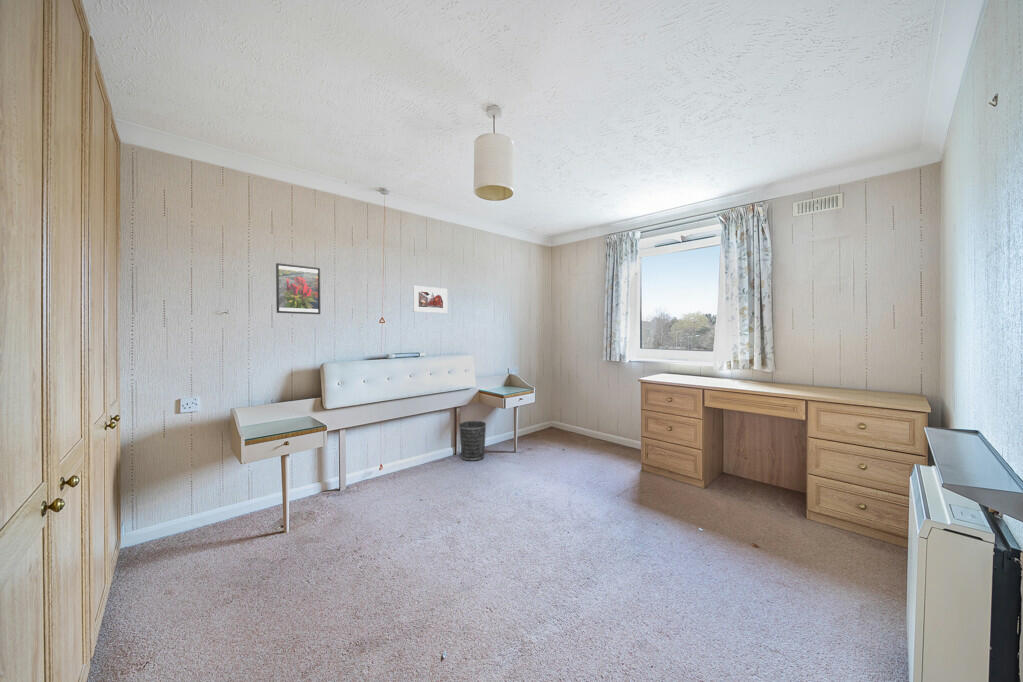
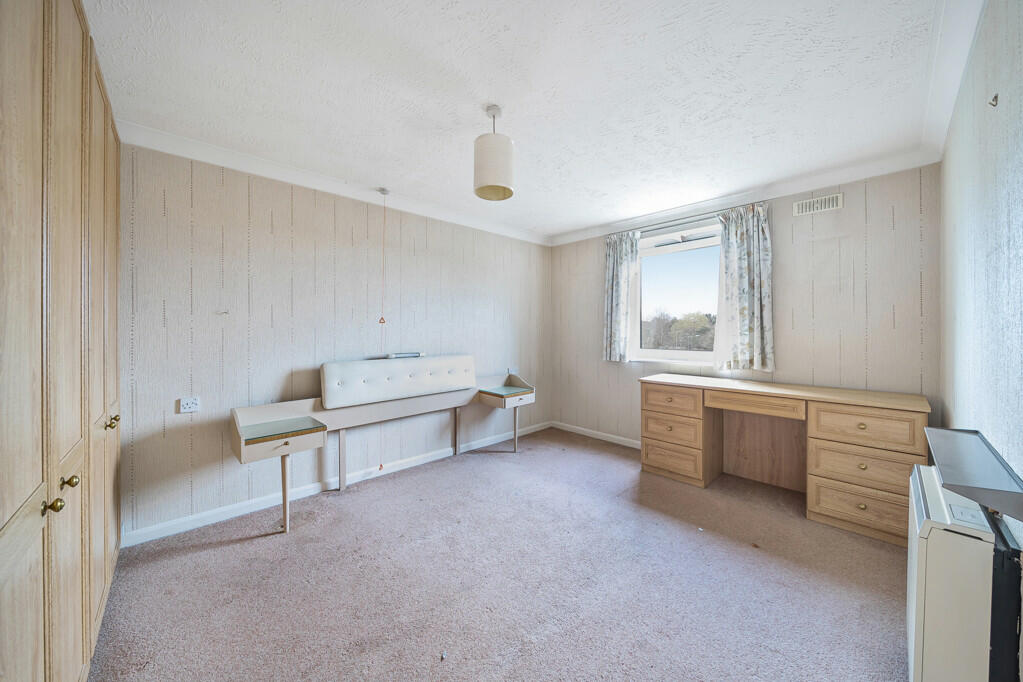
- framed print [275,262,321,315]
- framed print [412,285,448,314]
- wastebasket [458,420,487,462]
